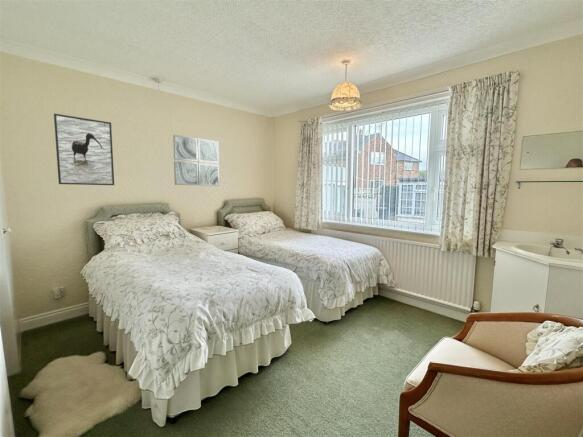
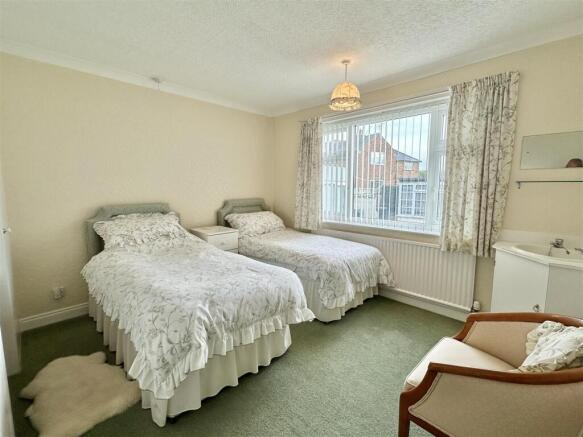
- wall art [172,134,220,187]
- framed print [53,113,115,186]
